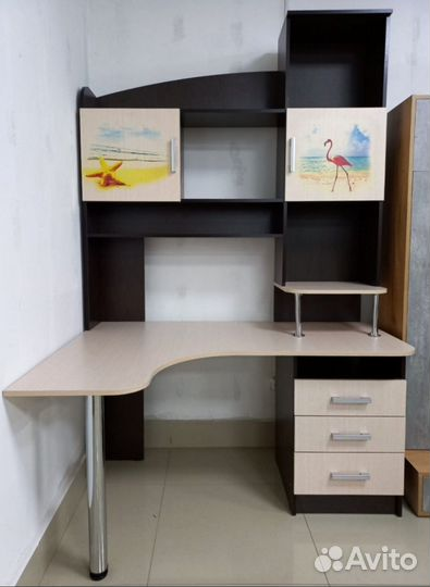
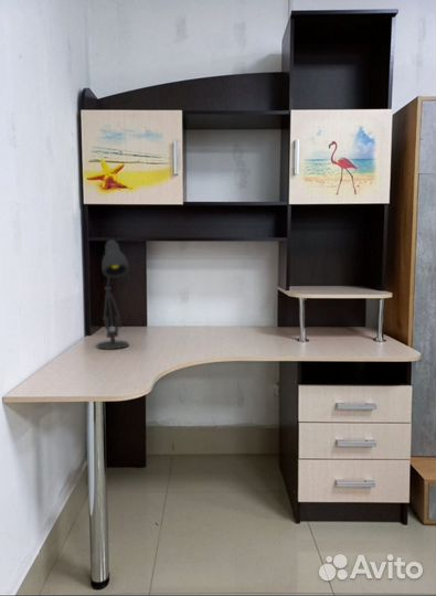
+ desk lamp [95,238,130,351]
